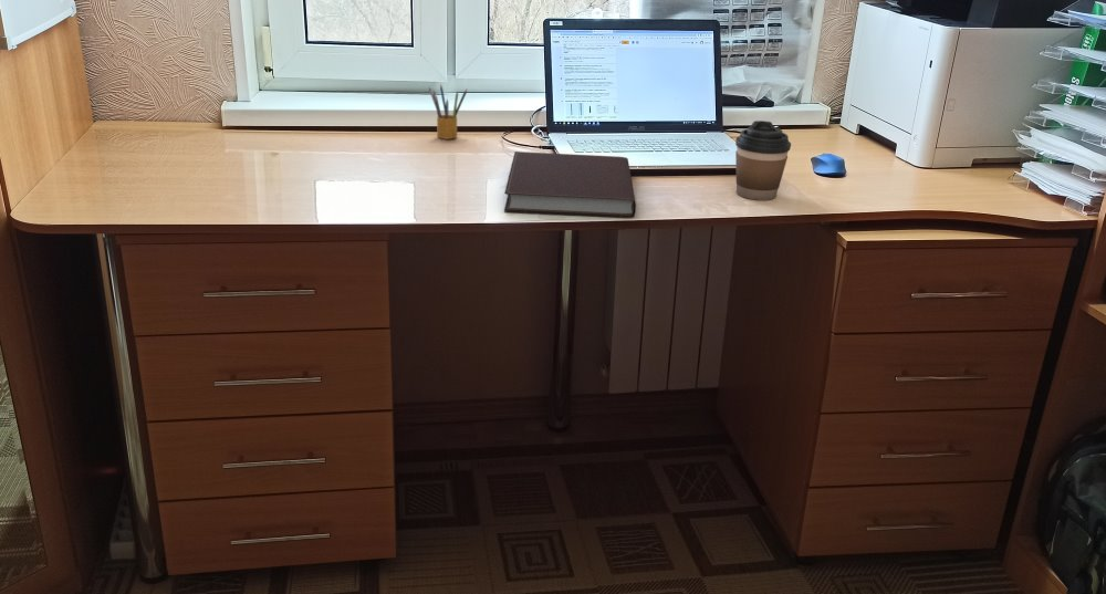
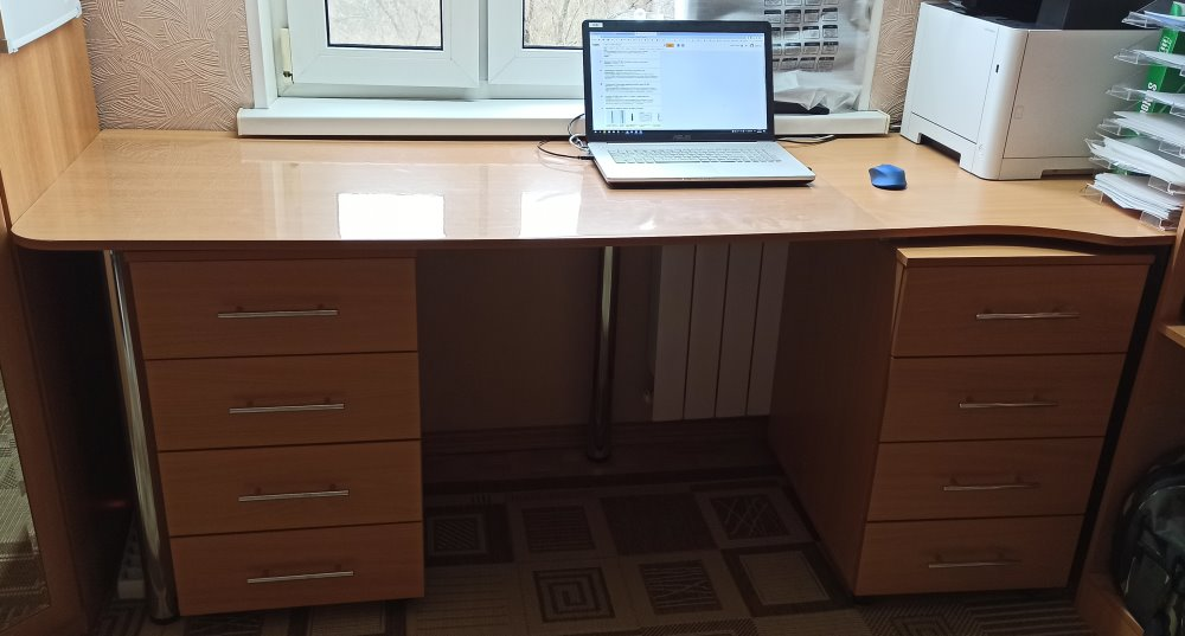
- coffee cup [734,119,792,201]
- notebook [503,150,637,219]
- pencil box [428,83,468,140]
